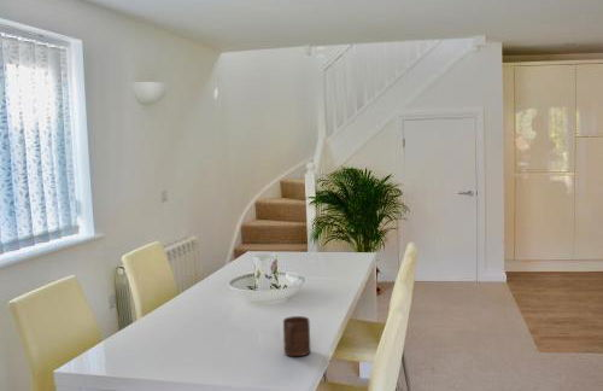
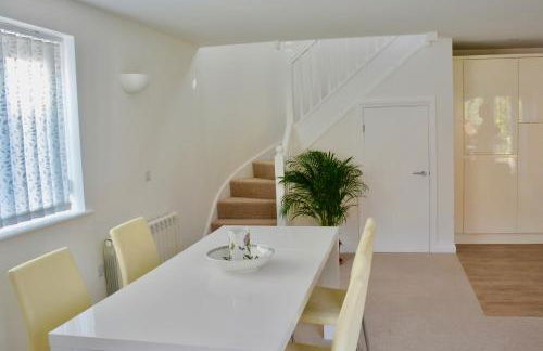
- cup [282,315,311,357]
